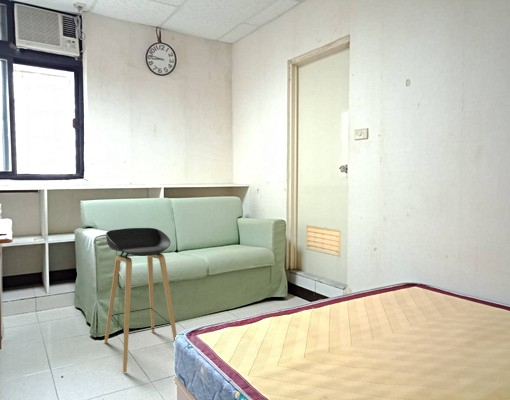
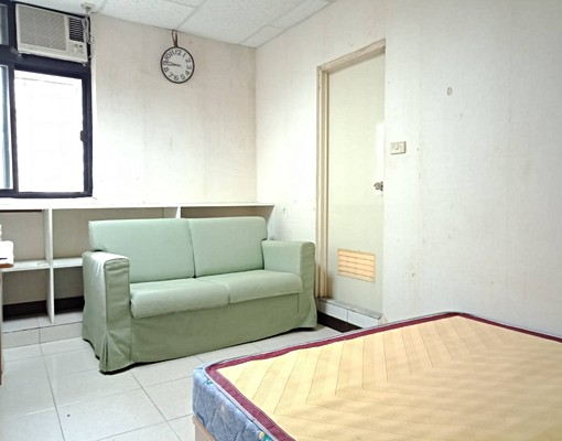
- stool [103,227,178,373]
